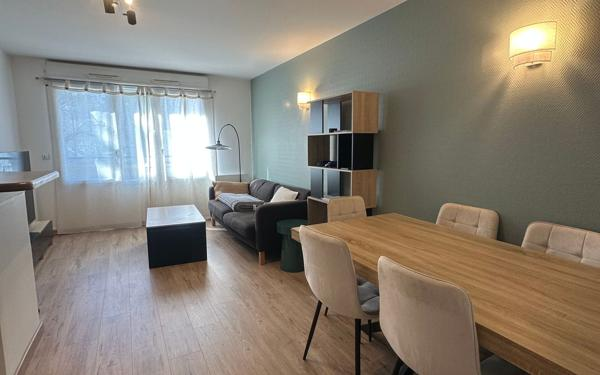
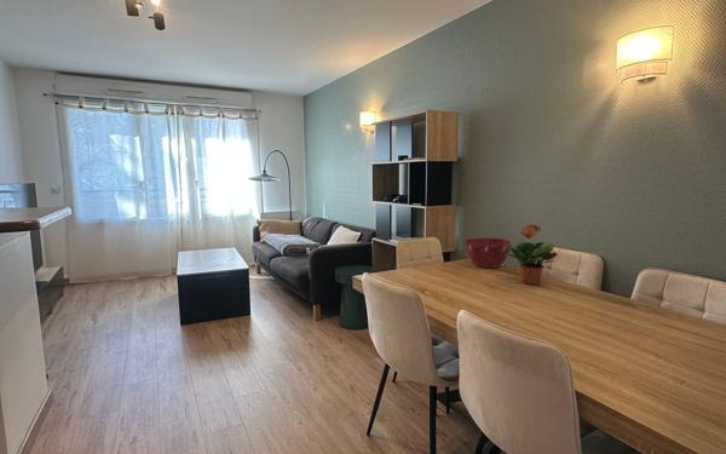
+ potted plant [506,224,558,286]
+ mixing bowl [462,236,513,269]
